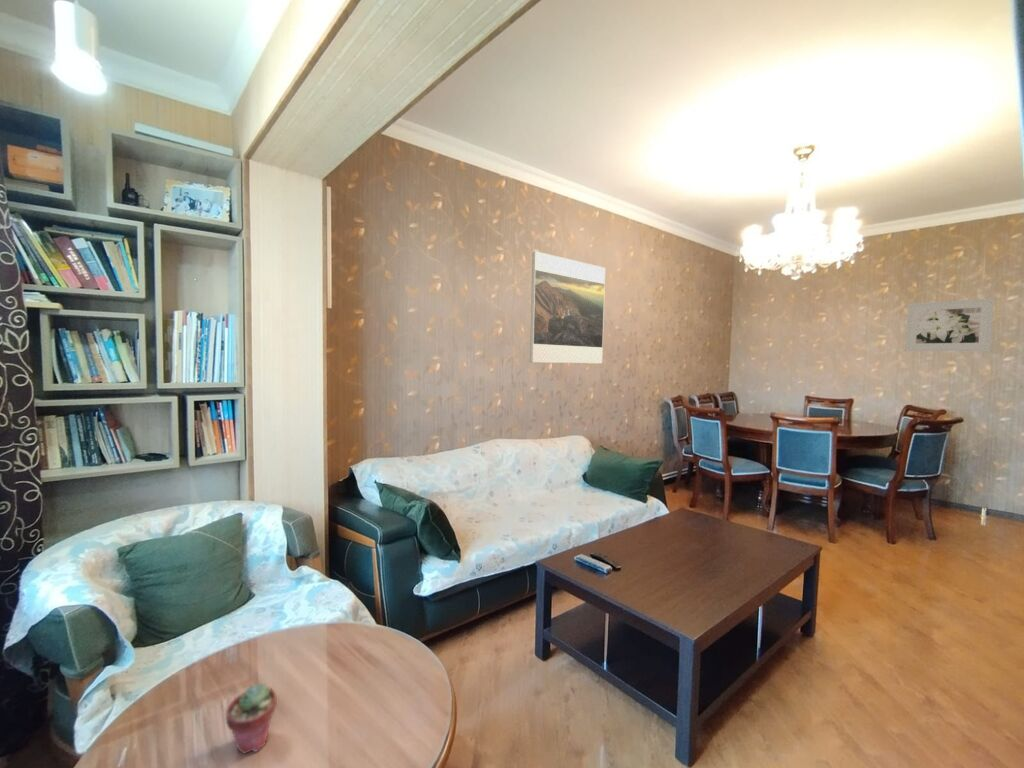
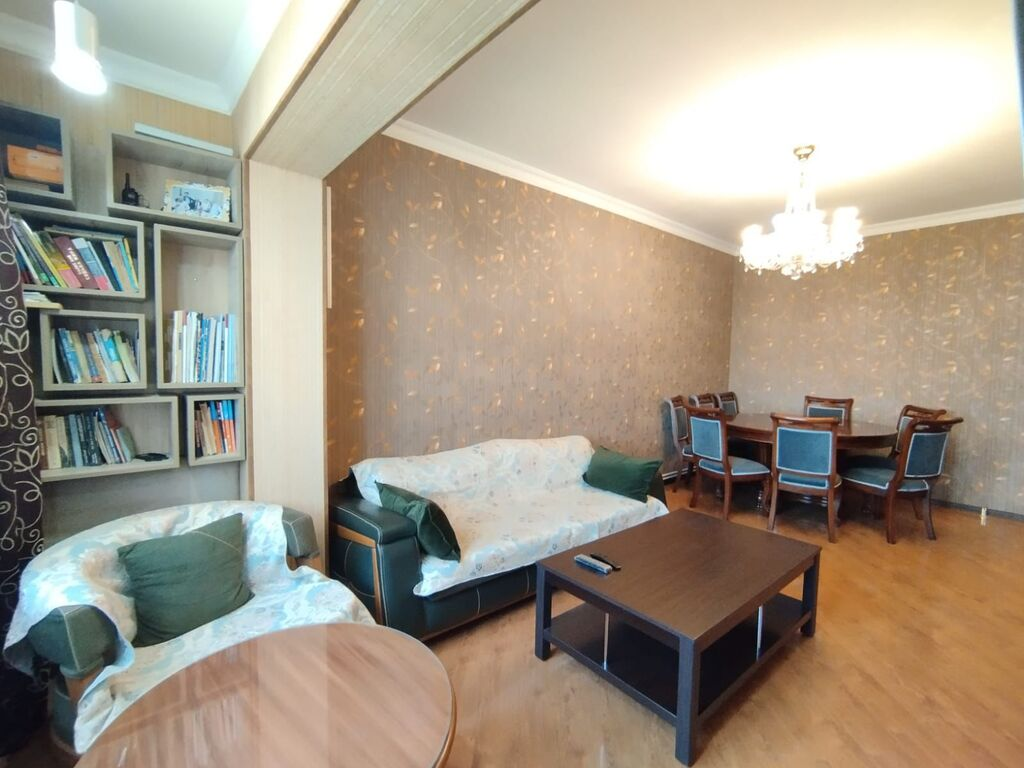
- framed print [529,250,606,364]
- potted succulent [225,683,278,755]
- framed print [904,297,995,352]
